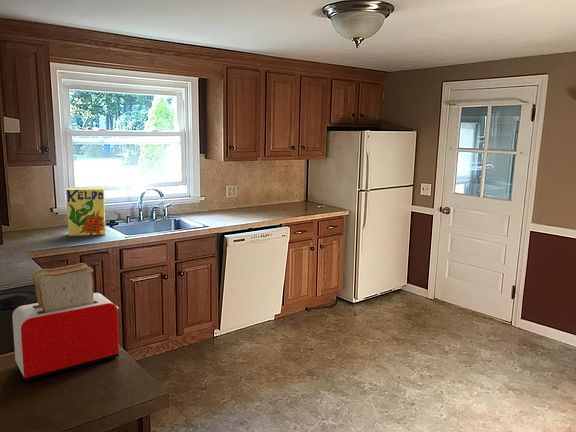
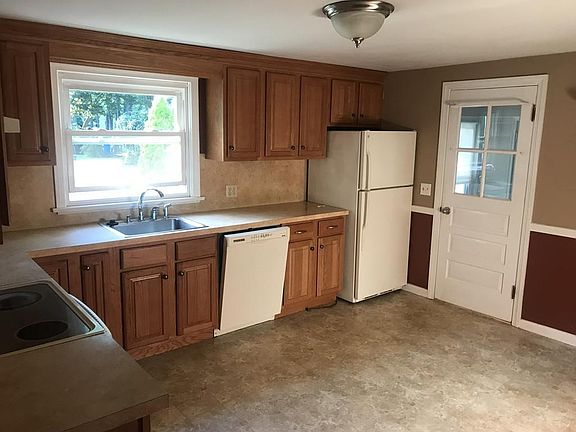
- toaster [11,262,120,382]
- cereal box [65,187,107,237]
